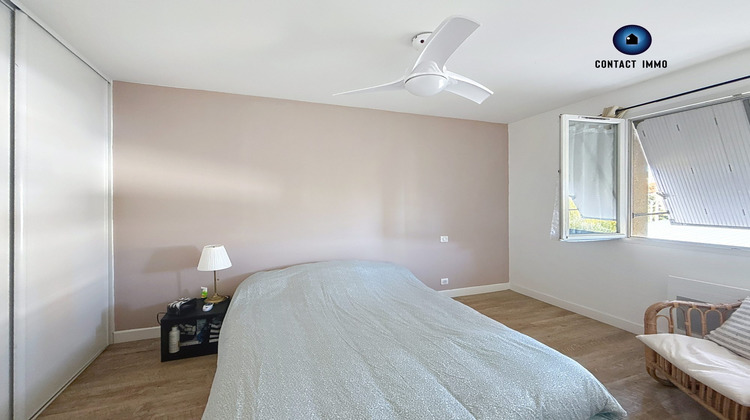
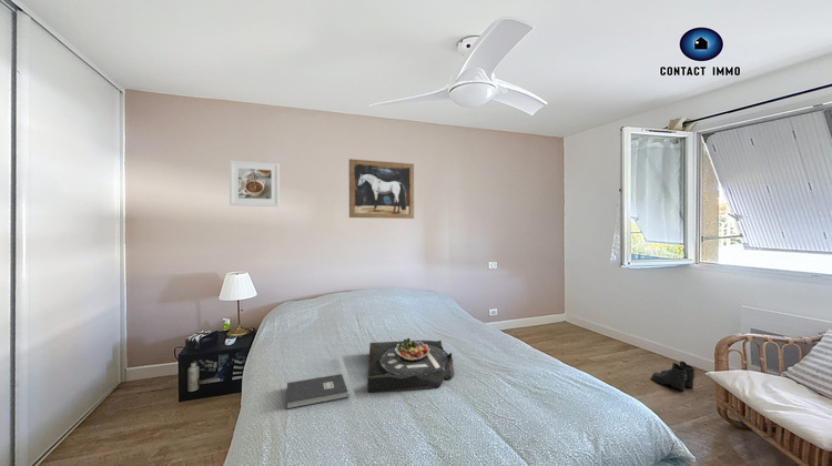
+ serving tray [367,337,456,394]
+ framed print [229,159,281,207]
+ wall art [348,158,415,220]
+ book [285,373,348,411]
+ boots [650,361,697,391]
